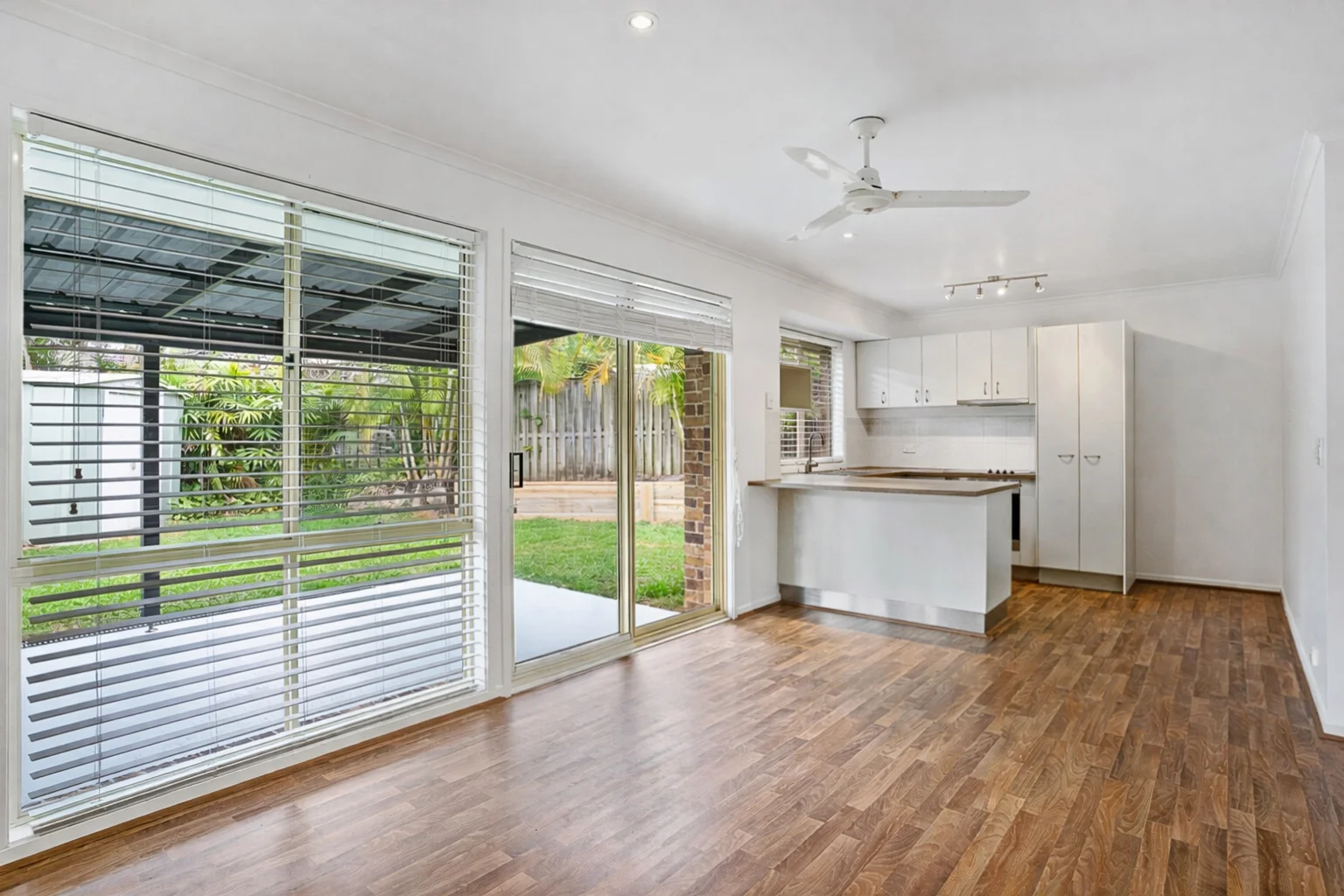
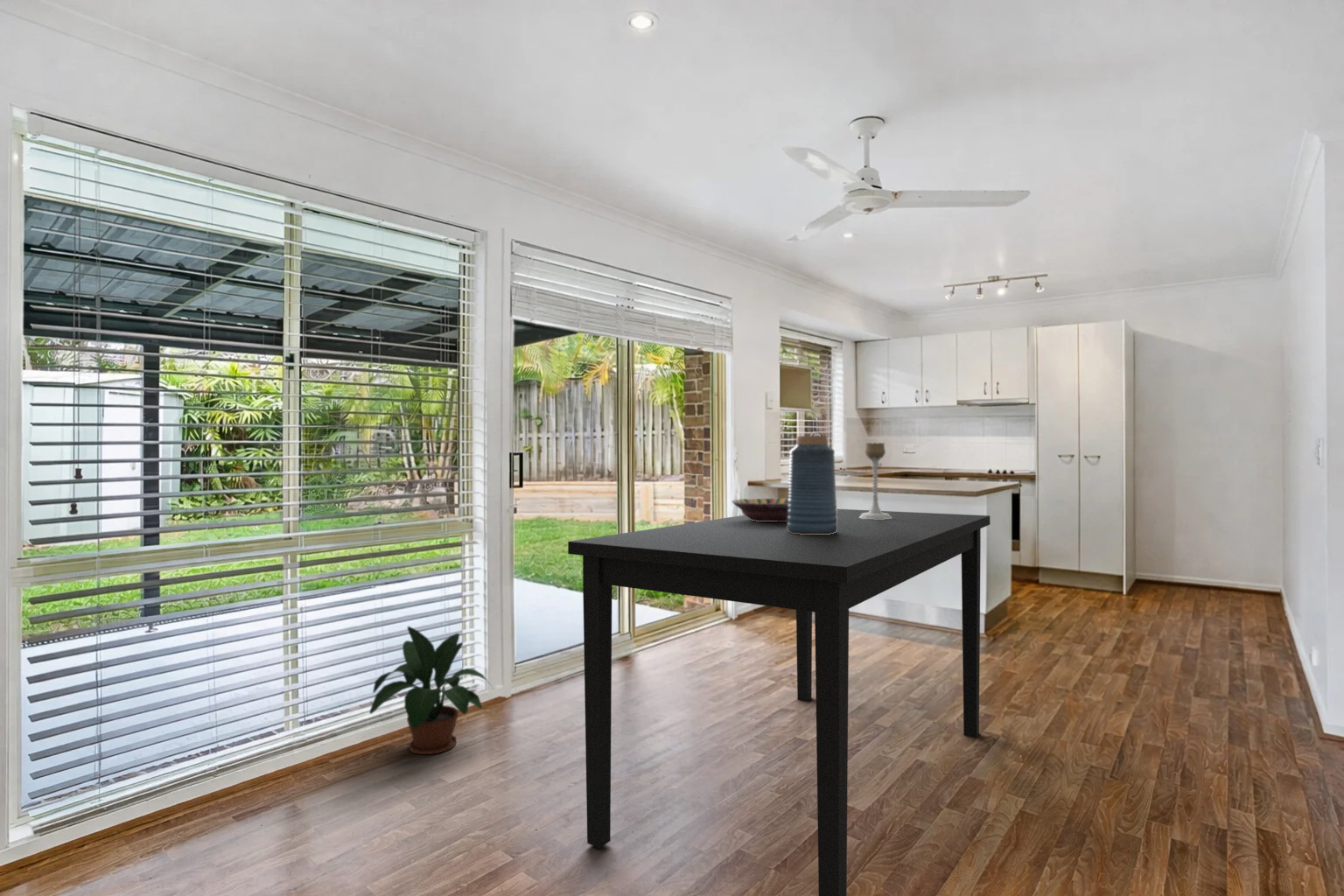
+ potted plant [368,626,493,755]
+ vase [787,435,837,535]
+ serving bowl [731,498,788,521]
+ dining table [567,508,991,896]
+ candle holder [859,442,892,520]
